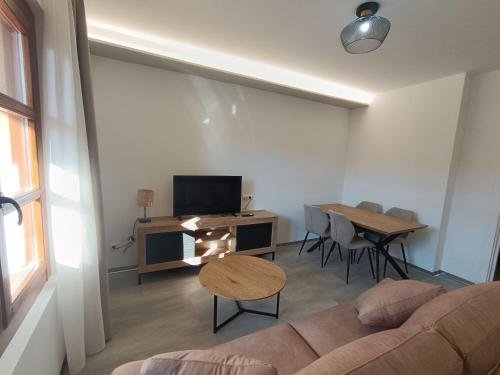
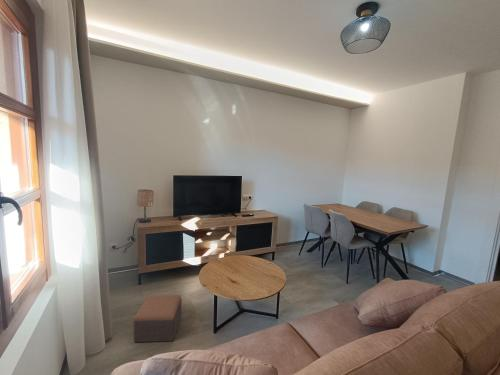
+ footstool [133,294,182,343]
